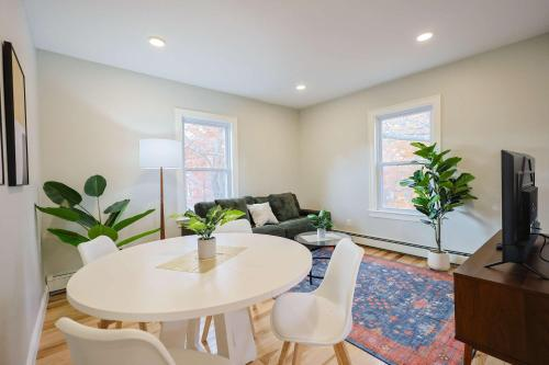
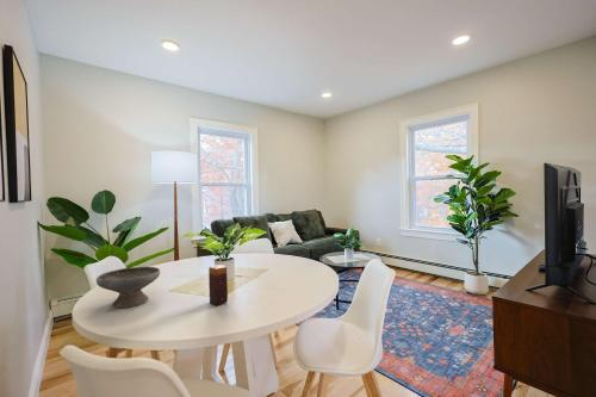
+ bowl [95,266,161,309]
+ candle [207,263,229,306]
